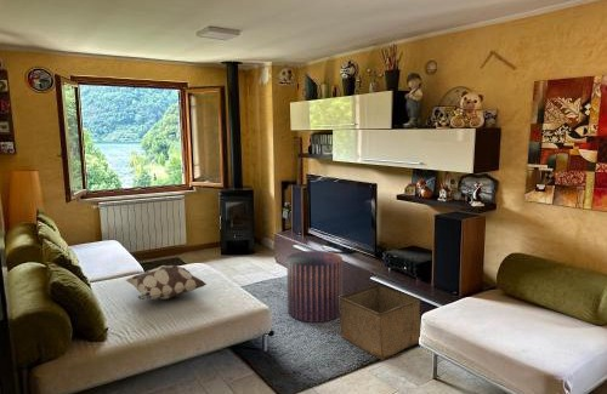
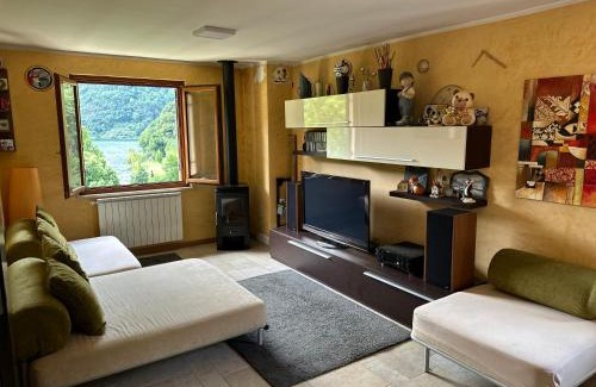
- decorative pillow [125,264,208,301]
- storage bin [339,284,422,361]
- stool [285,250,344,324]
